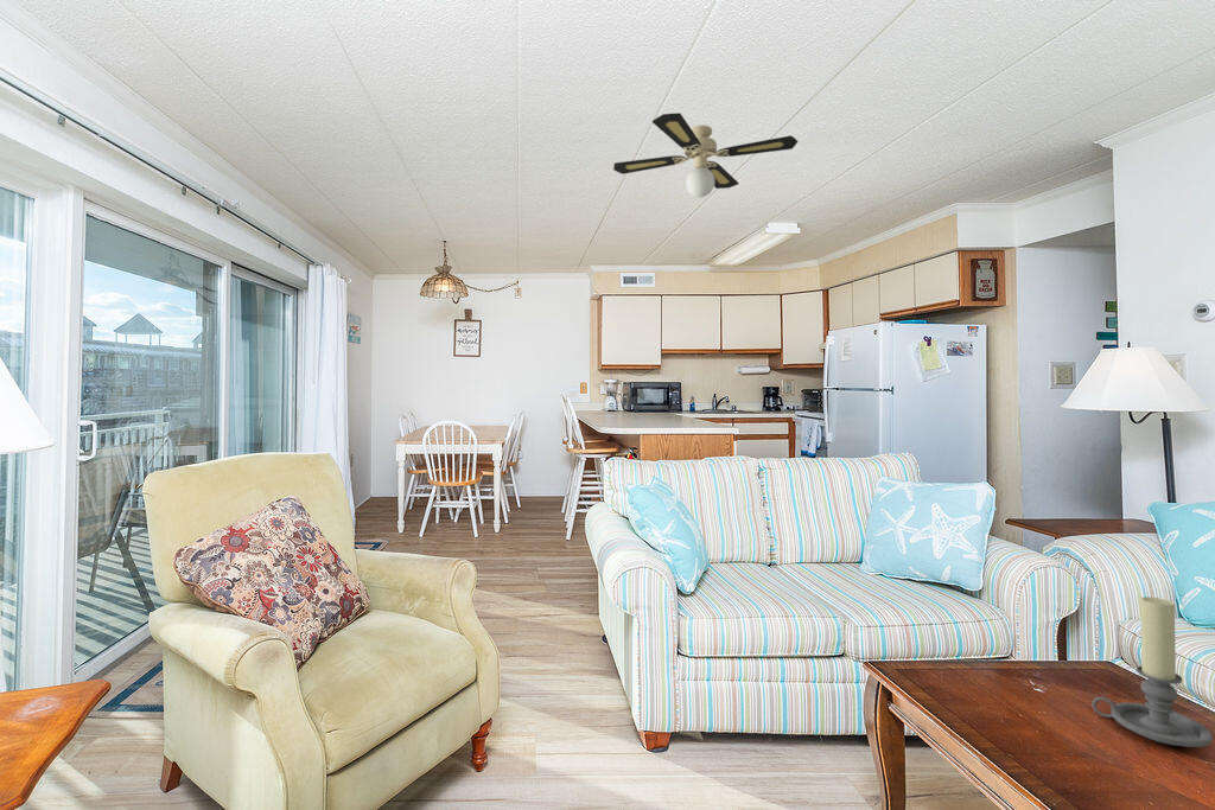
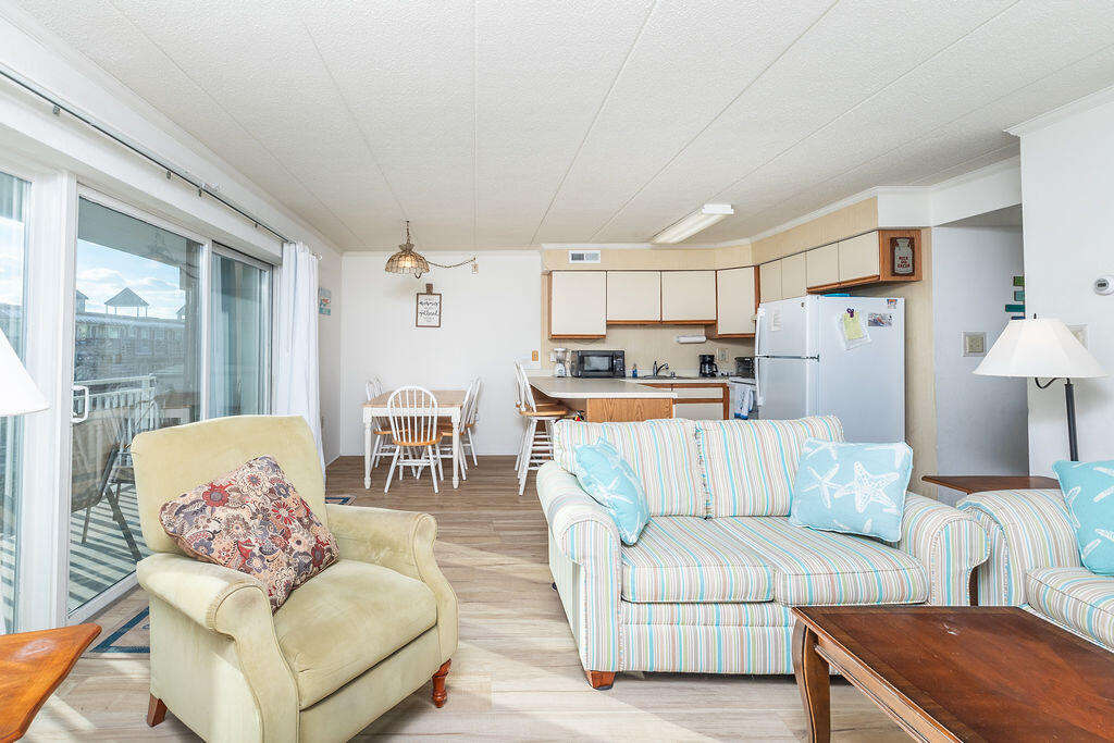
- ceiling fan [612,111,799,198]
- candle holder [1092,595,1214,748]
